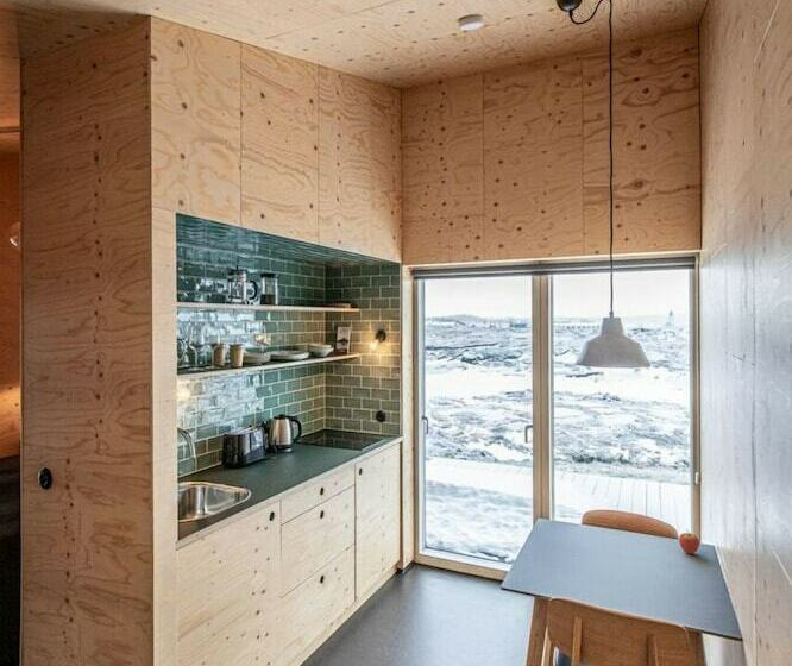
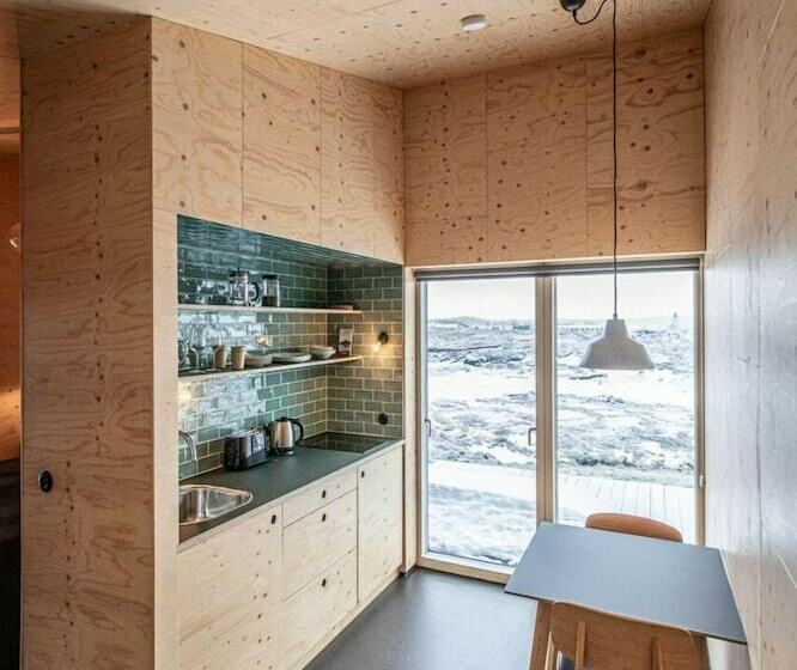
- fruit [678,529,700,555]
